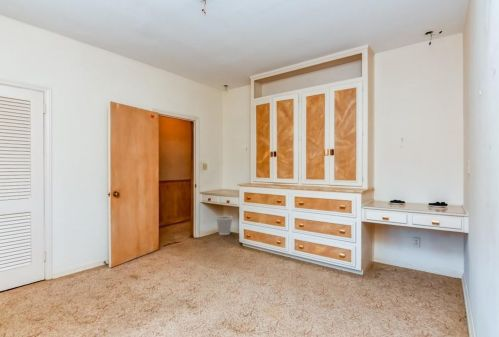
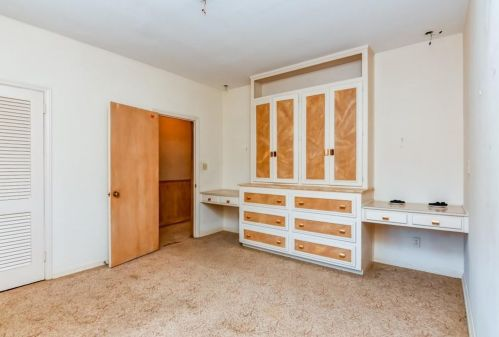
- wastebasket [215,215,234,236]
